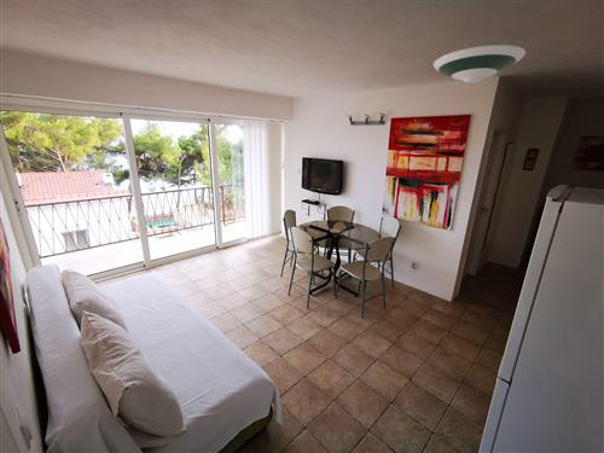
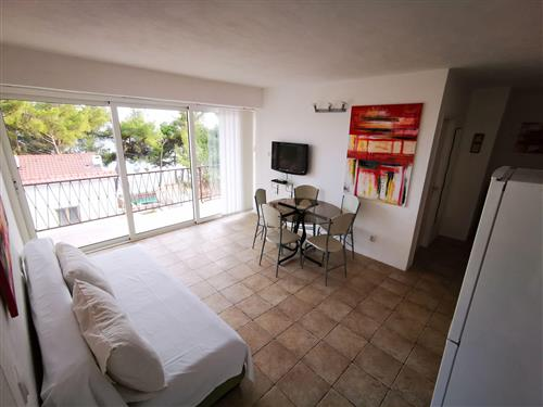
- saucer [432,43,527,85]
